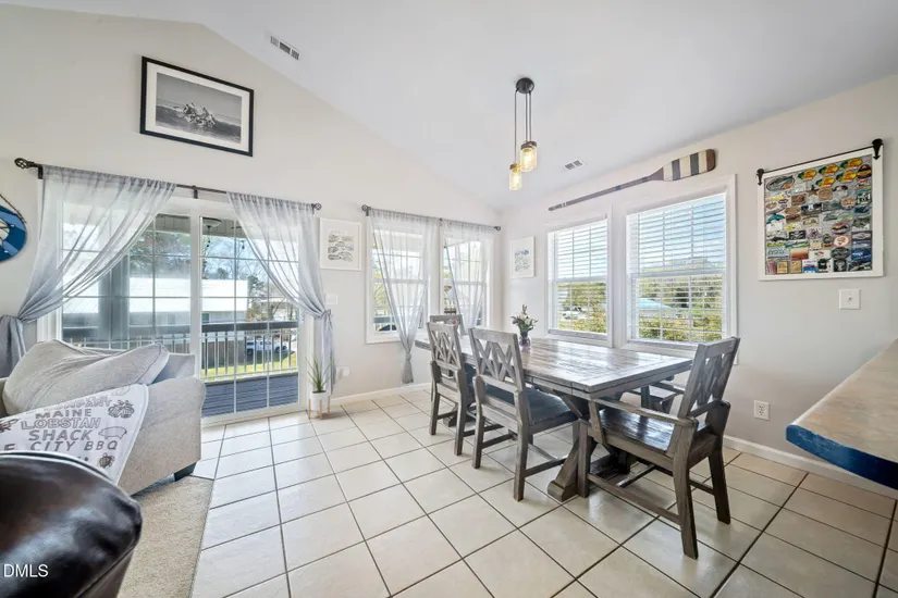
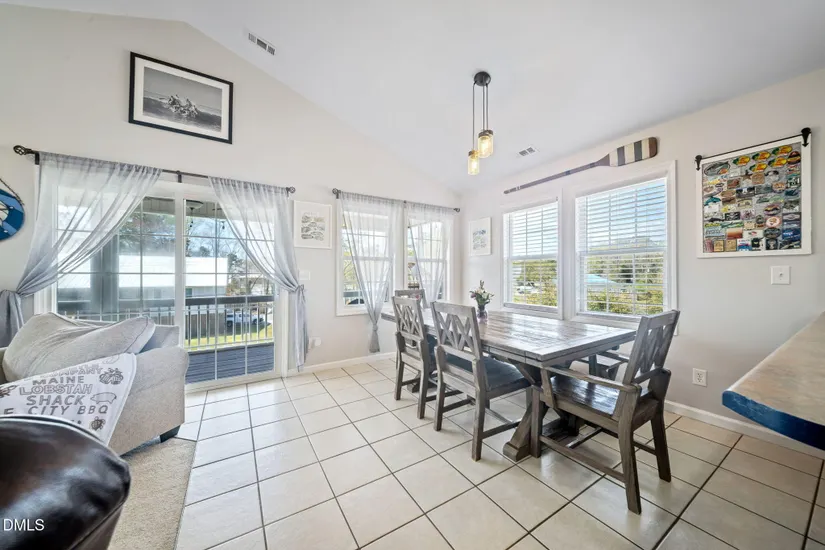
- house plant [300,350,339,421]
